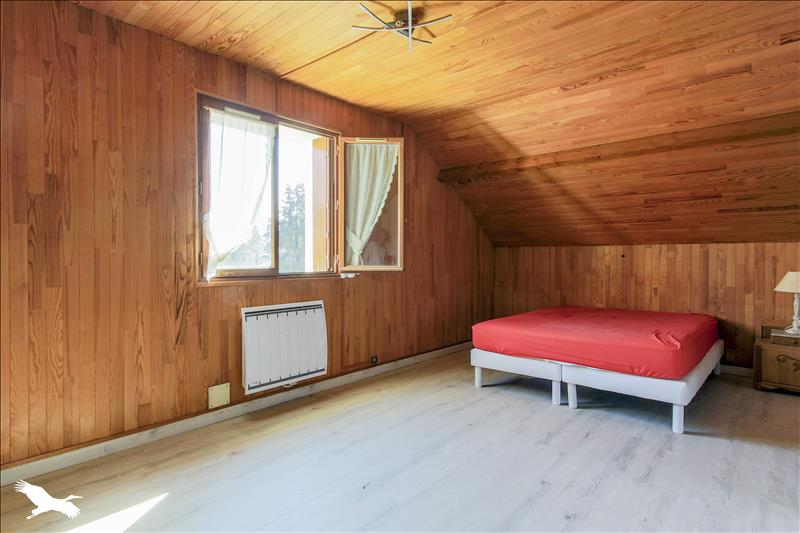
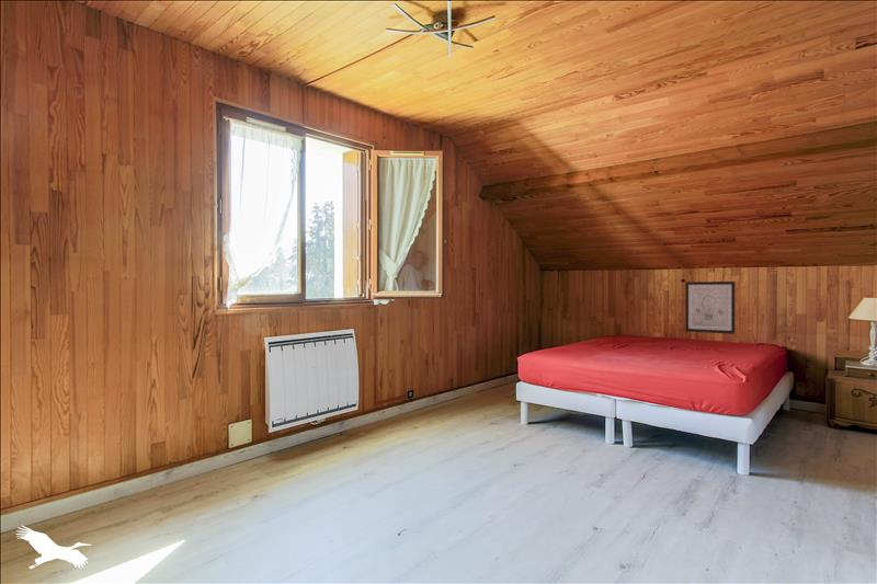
+ wall art [684,280,736,335]
